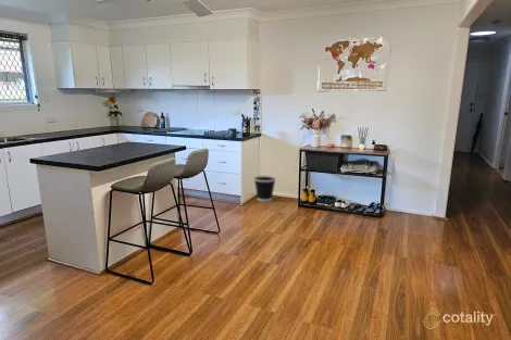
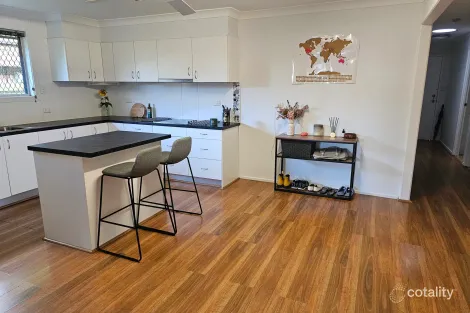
- wastebasket [252,175,277,202]
